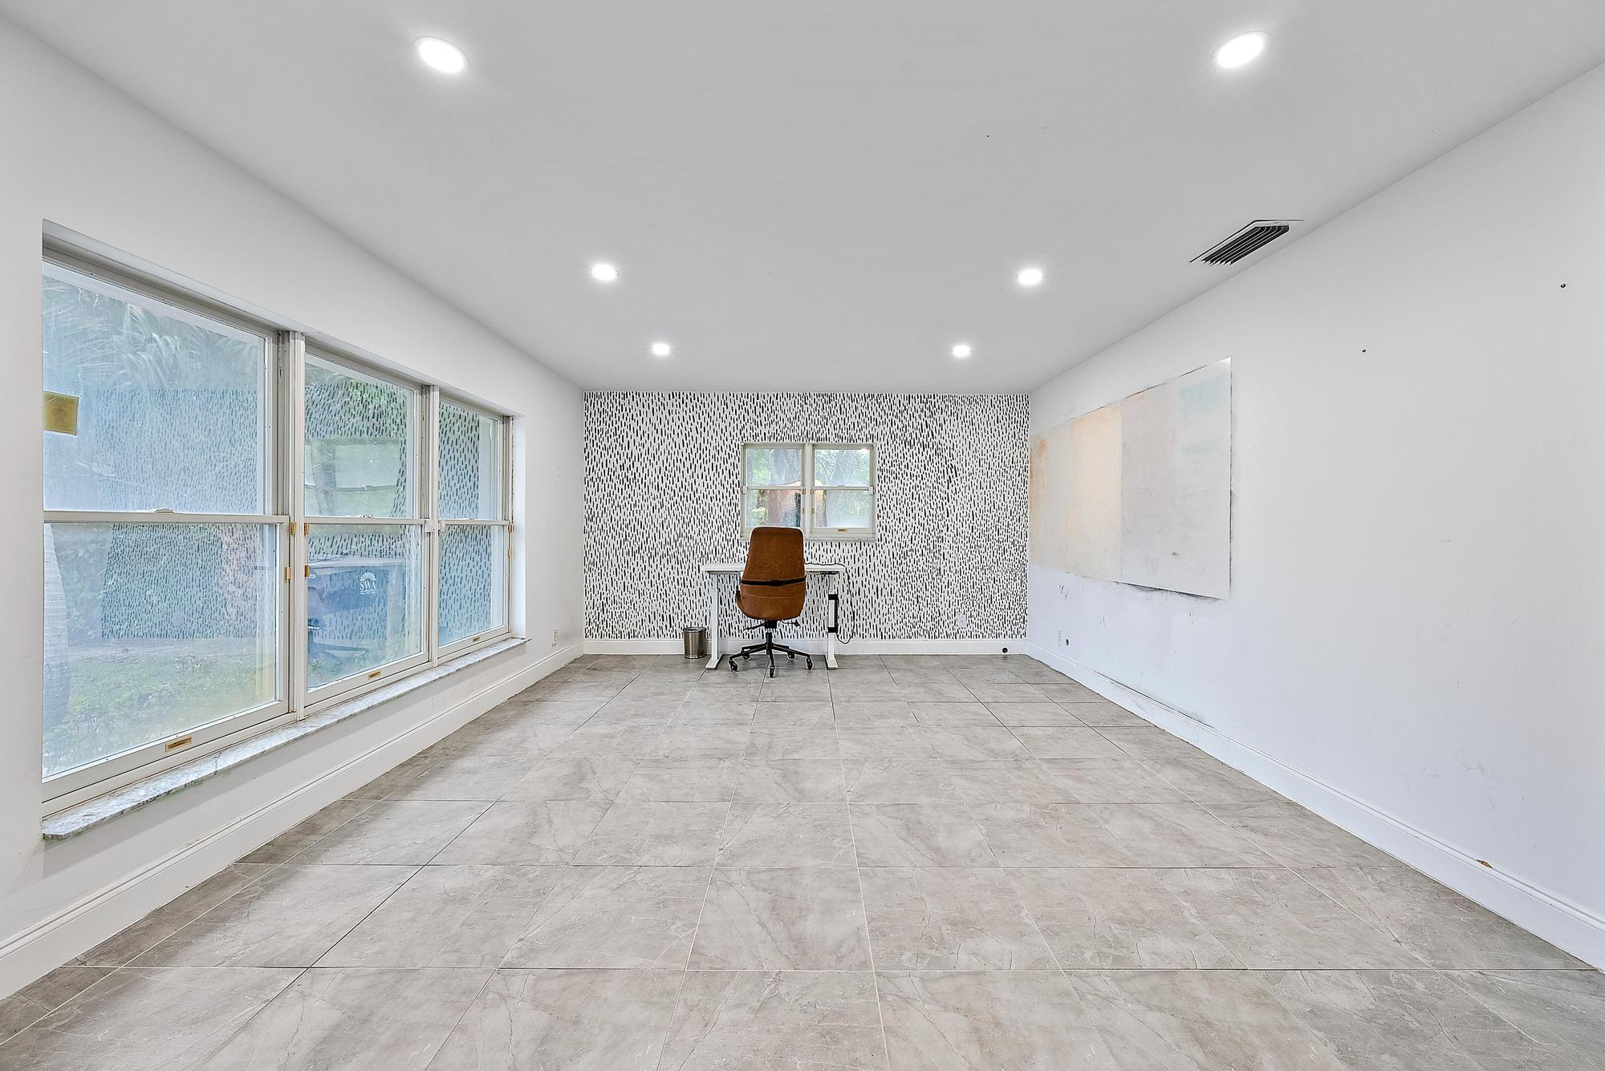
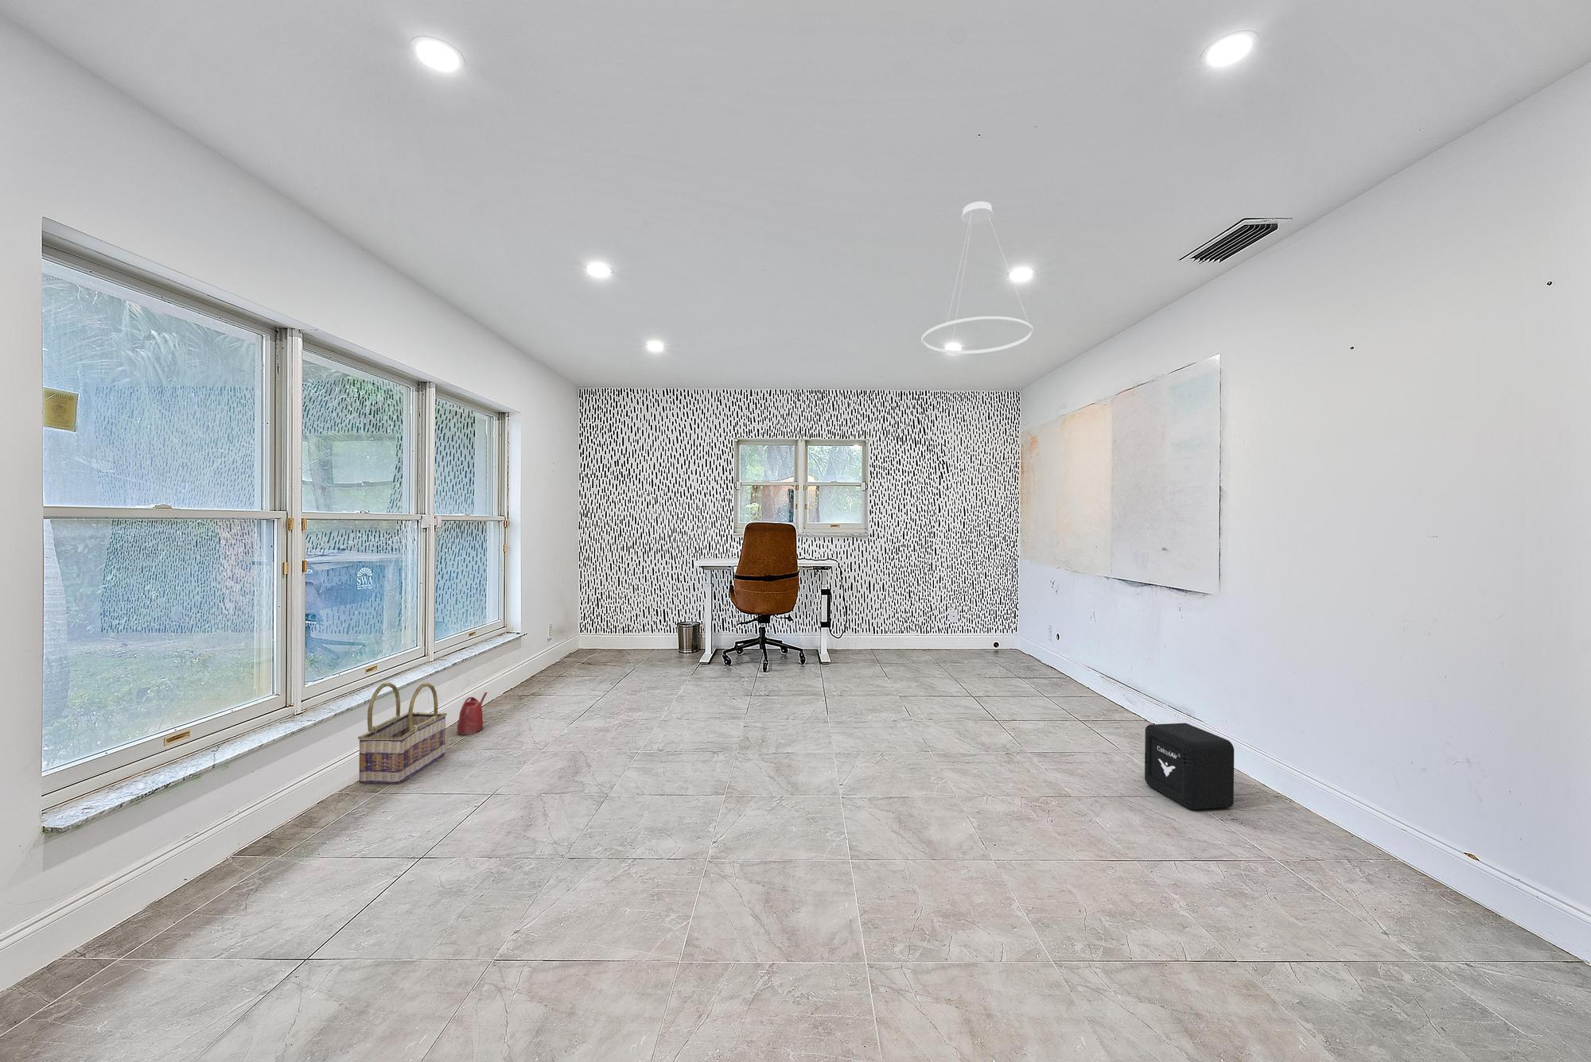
+ air purifier [1144,723,1234,810]
+ watering can [456,691,487,735]
+ basket [357,682,448,785]
+ pendant light [920,200,1034,354]
